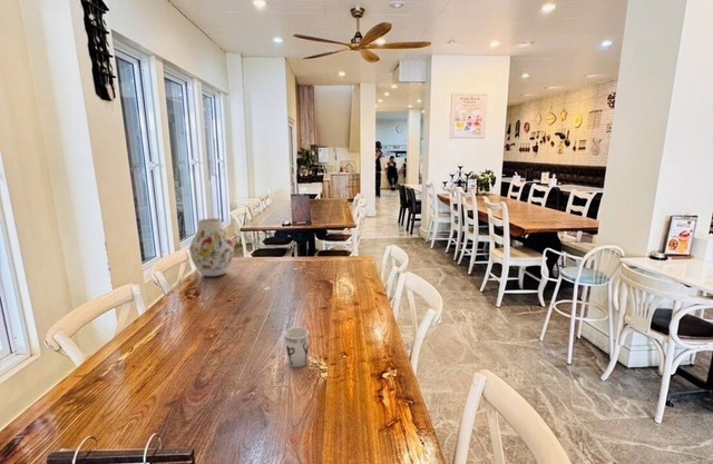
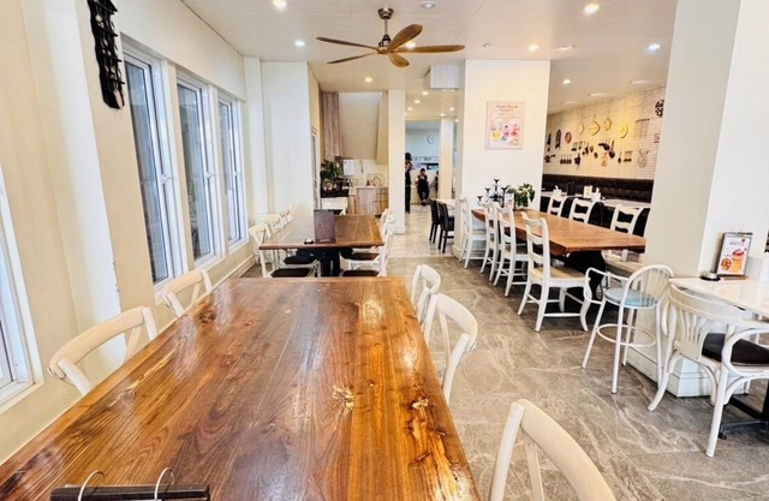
- vase [188,217,235,277]
- cup [284,326,310,368]
